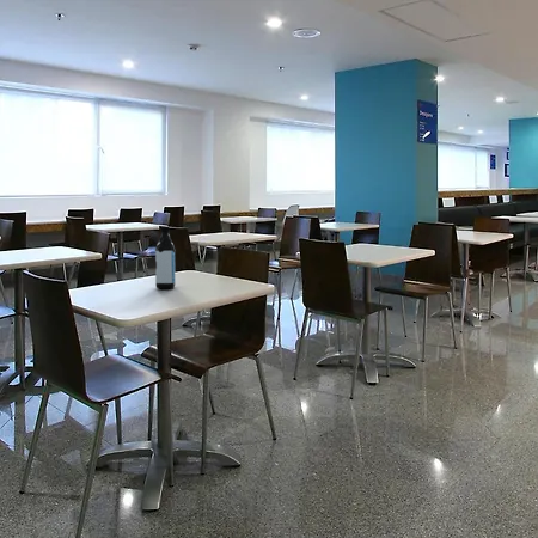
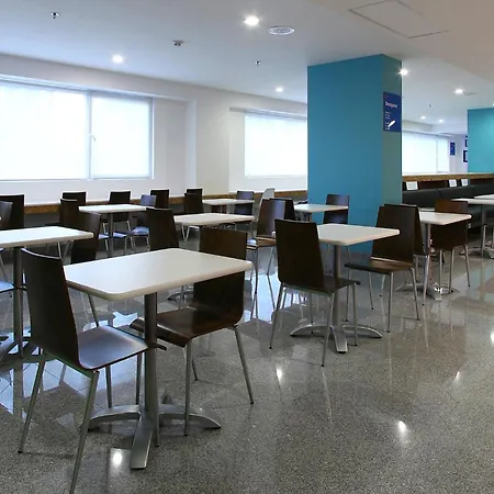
- water bottle [154,225,177,289]
